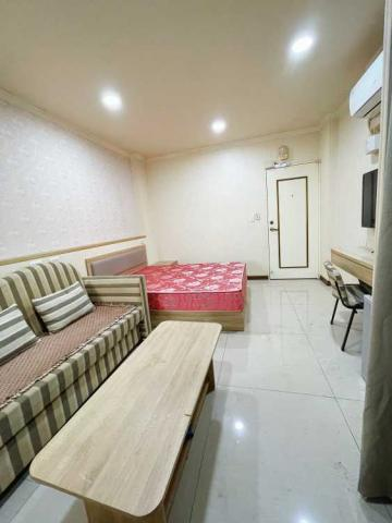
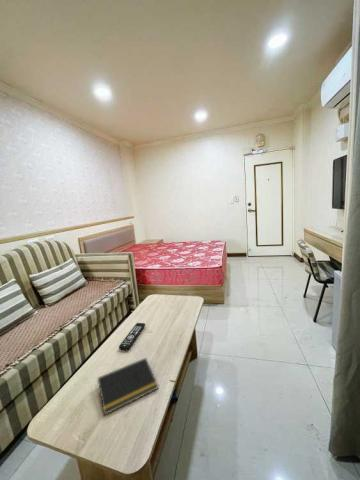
+ notepad [96,357,159,416]
+ remote control [118,322,146,351]
